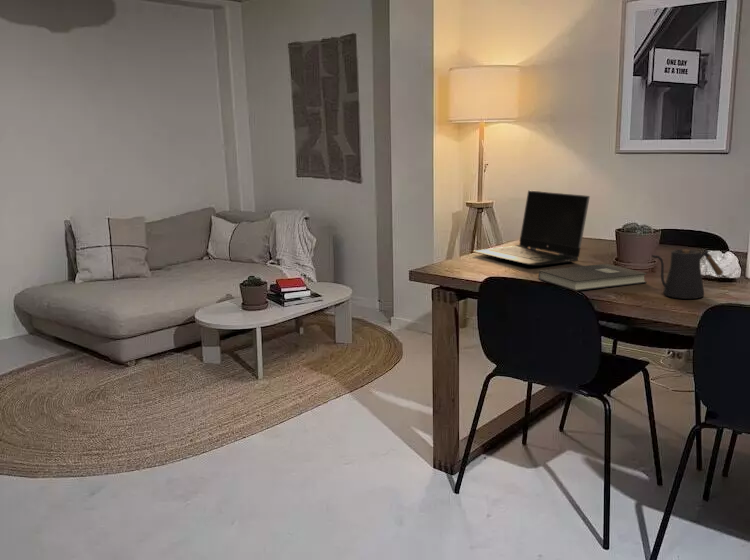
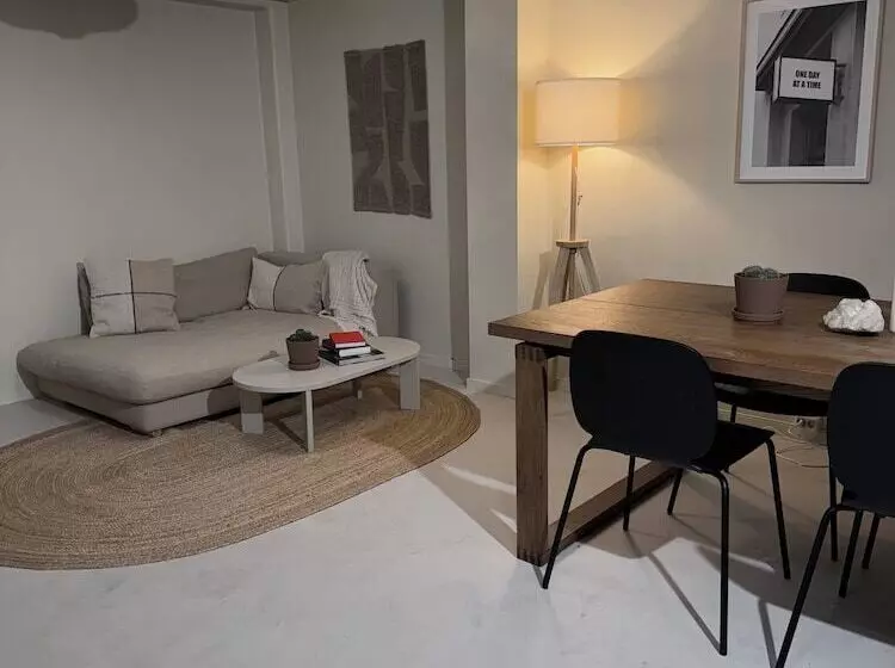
- laptop computer [473,189,591,267]
- book [538,263,648,292]
- kettle [651,248,724,300]
